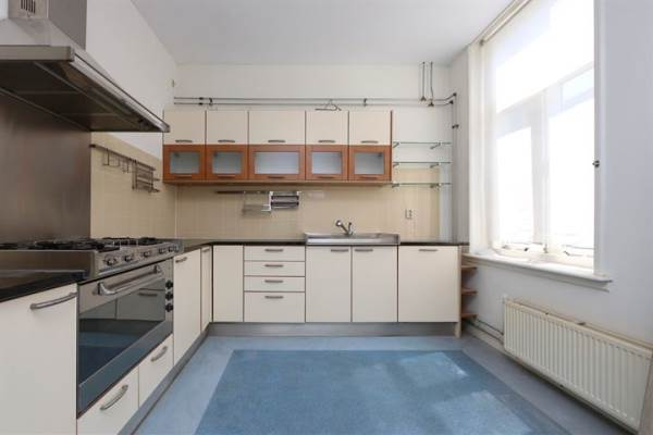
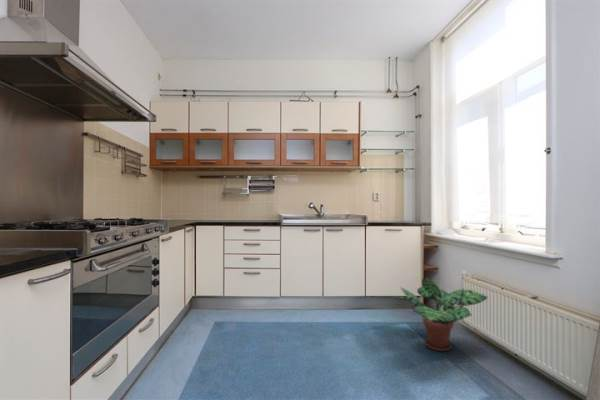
+ potted plant [388,276,488,352]
